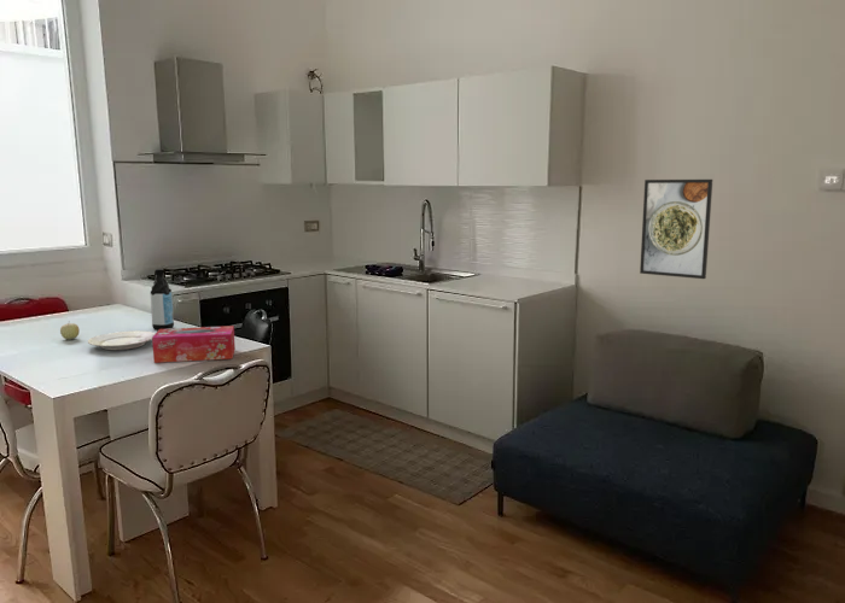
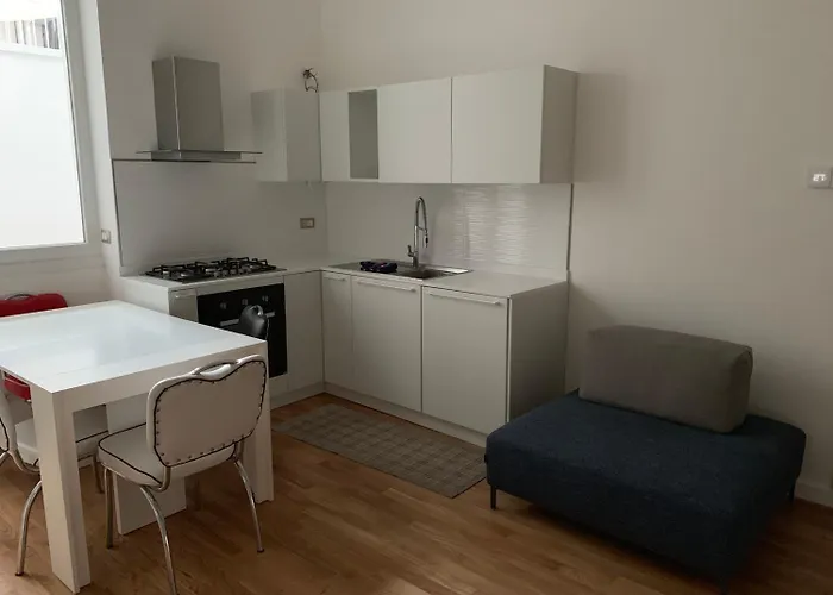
- water bottle [150,268,175,330]
- tissue box [151,324,237,364]
- plate [87,329,156,351]
- fruit [59,320,81,341]
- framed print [639,178,713,280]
